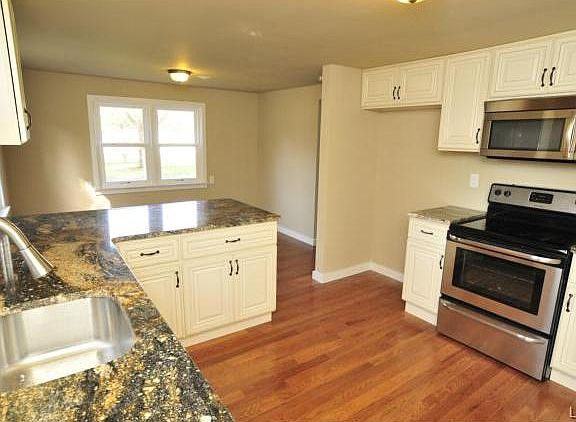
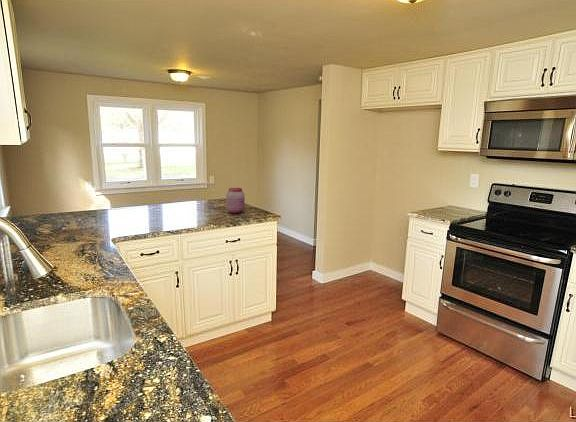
+ jar [225,187,246,214]
